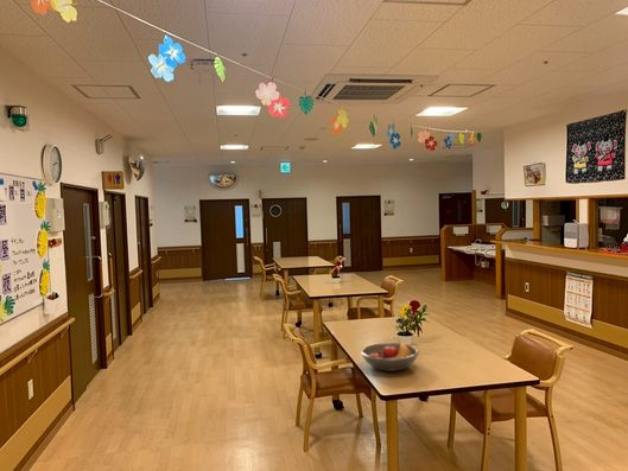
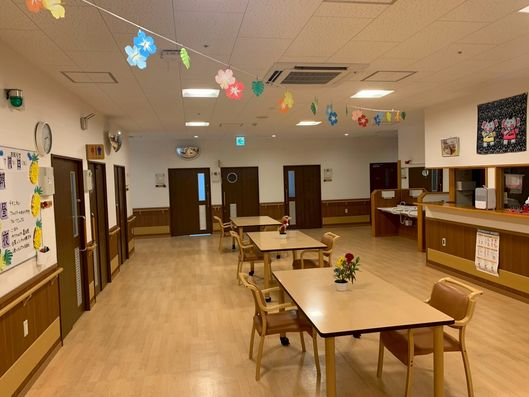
- fruit bowl [360,339,420,373]
